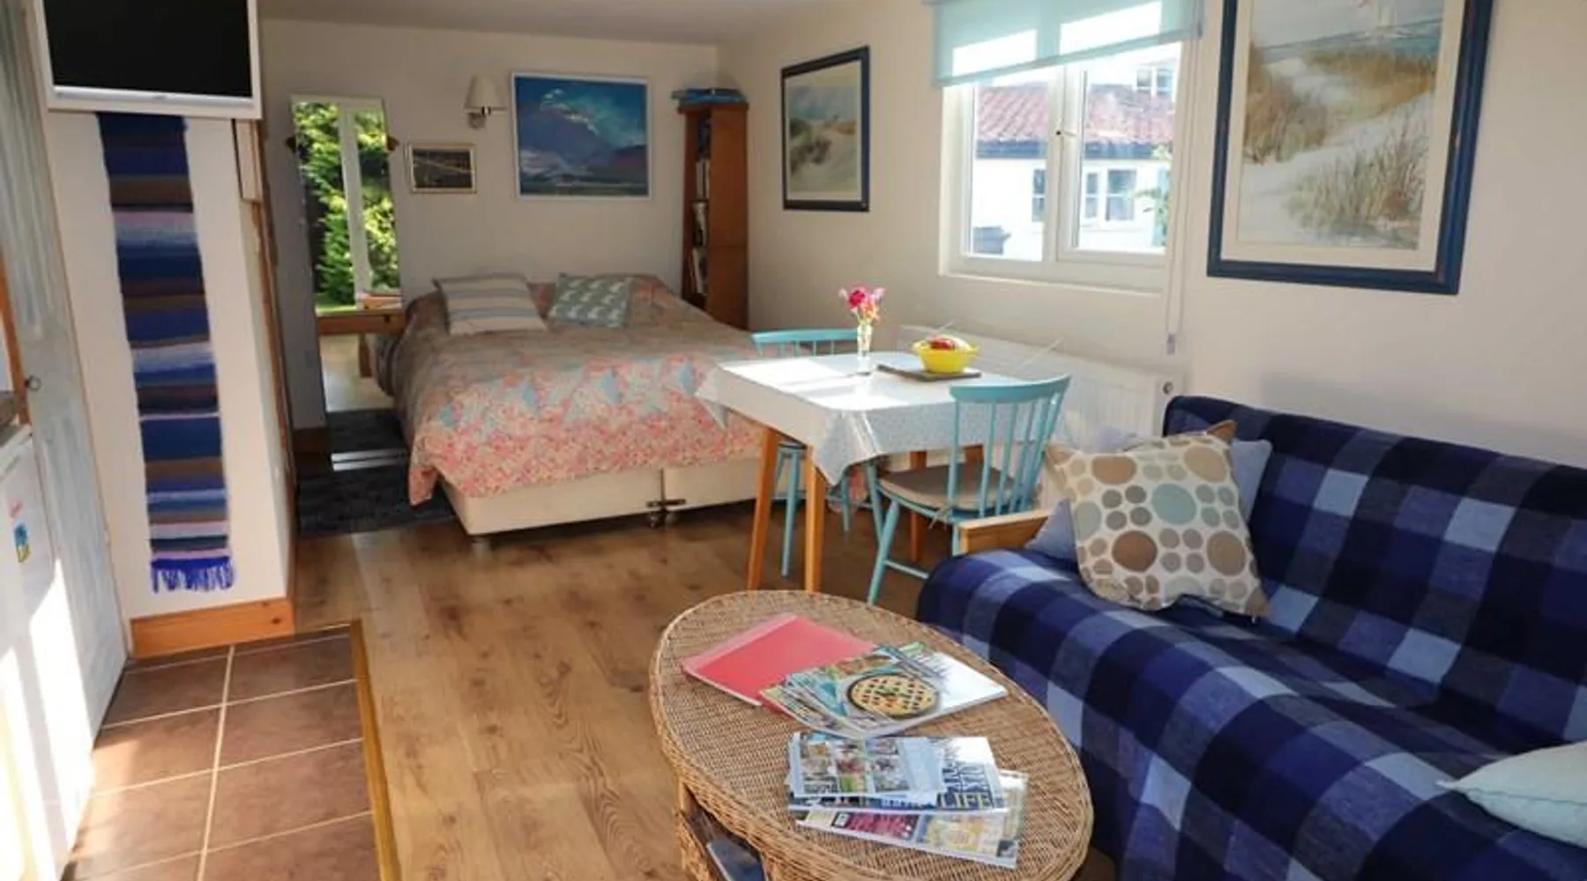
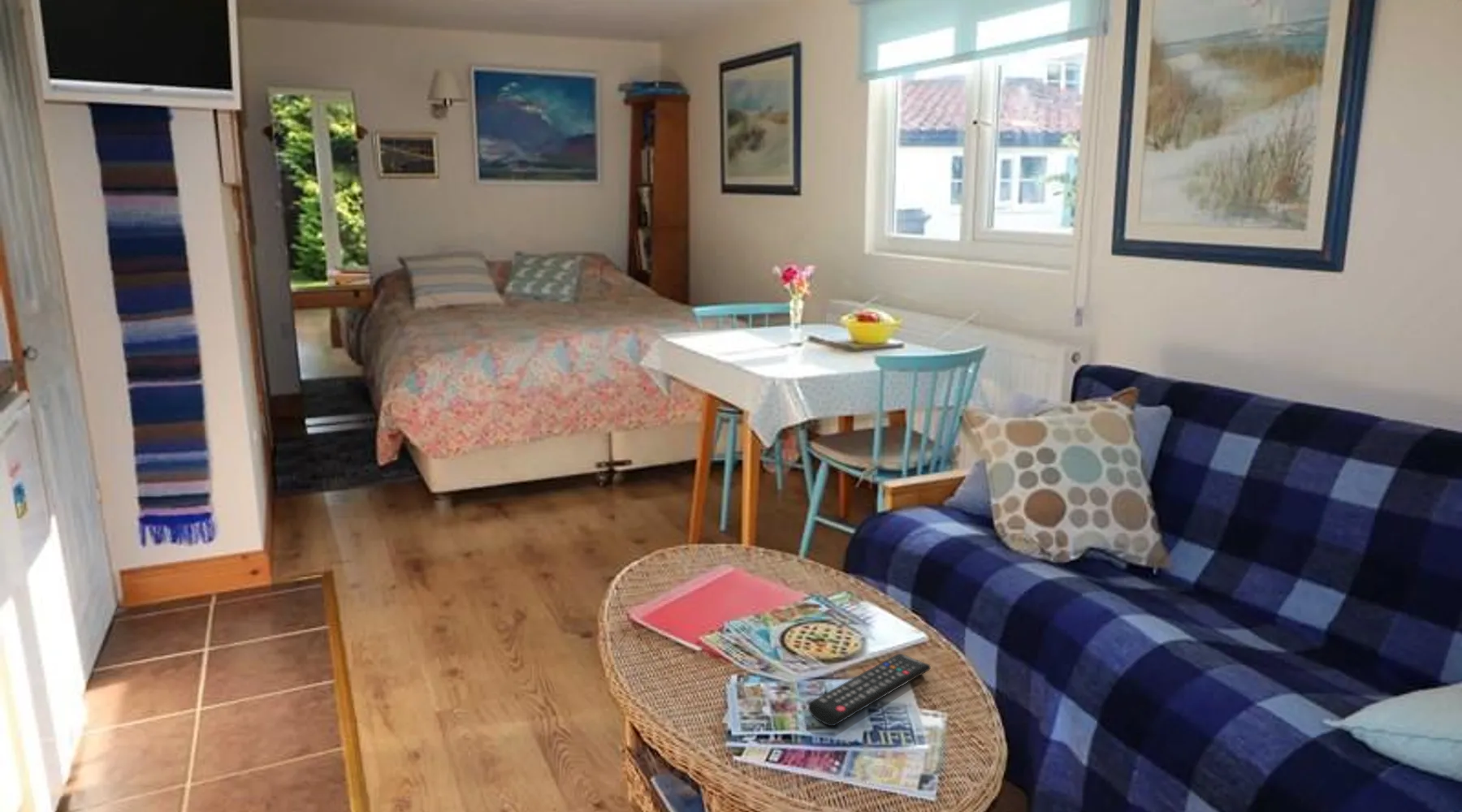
+ remote control [807,653,932,727]
